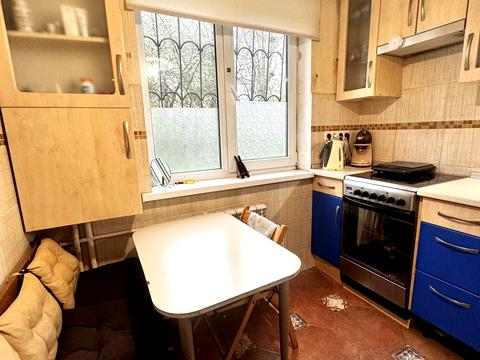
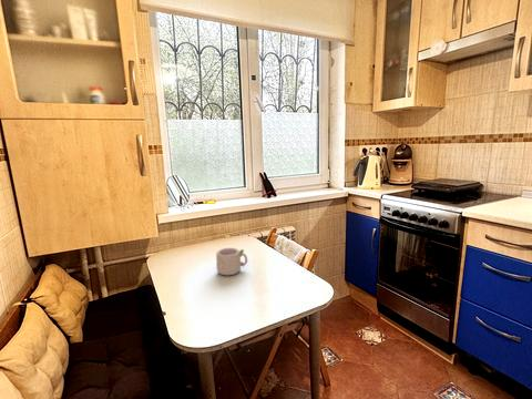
+ mug [215,247,248,276]
